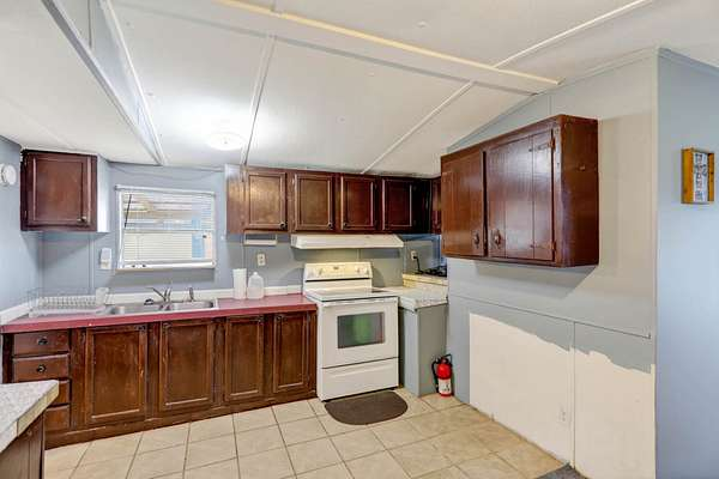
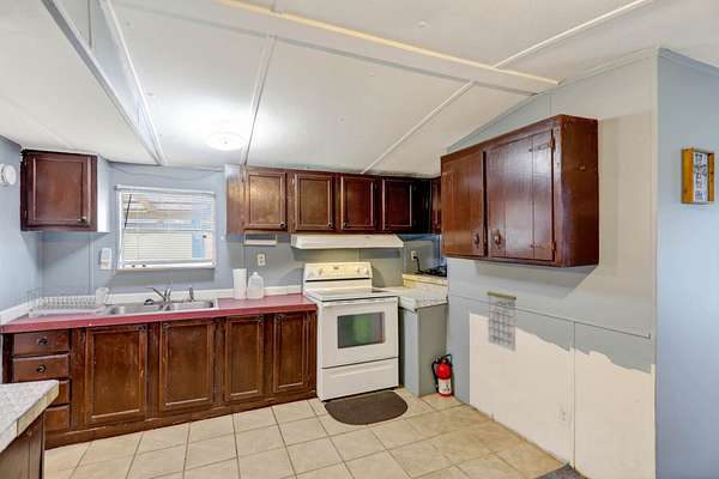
+ calendar [485,285,518,352]
